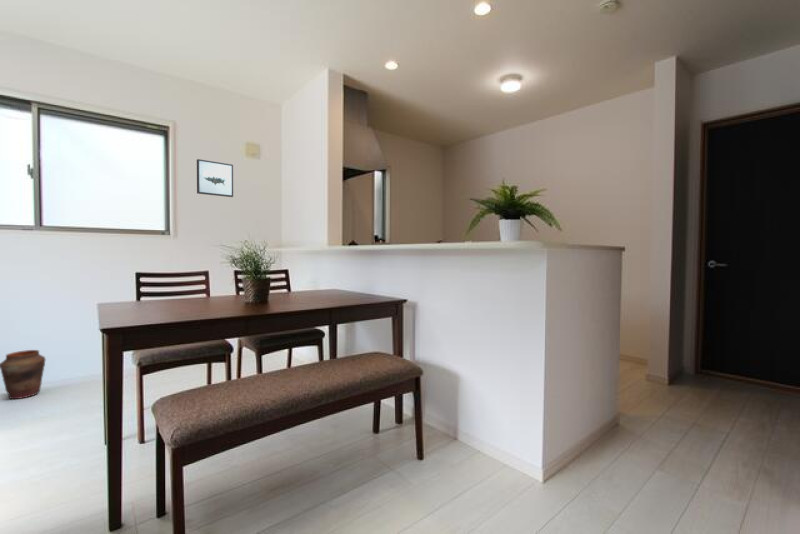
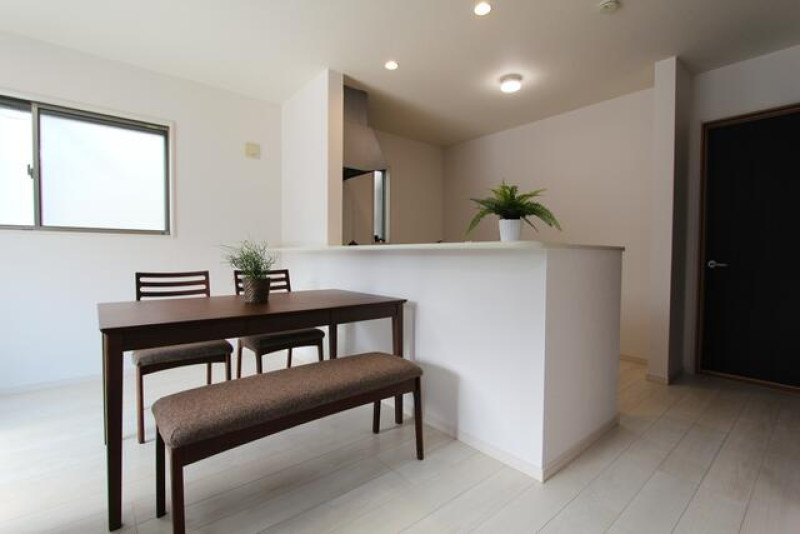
- vase [0,349,47,400]
- wall art [196,158,234,198]
